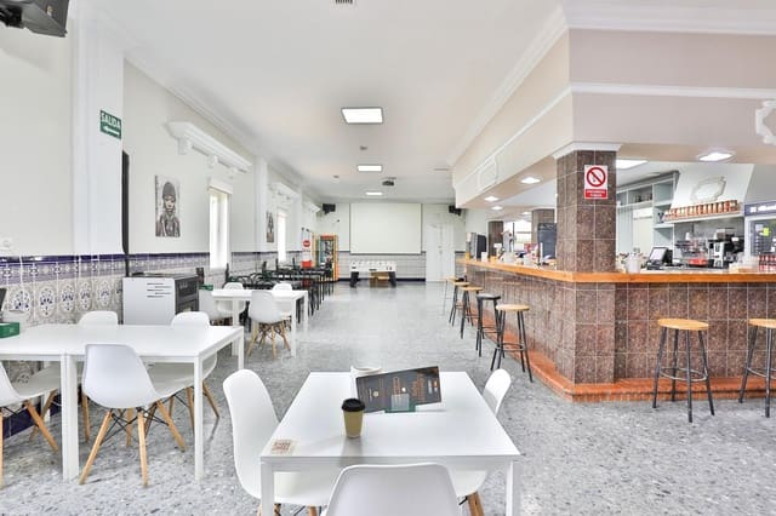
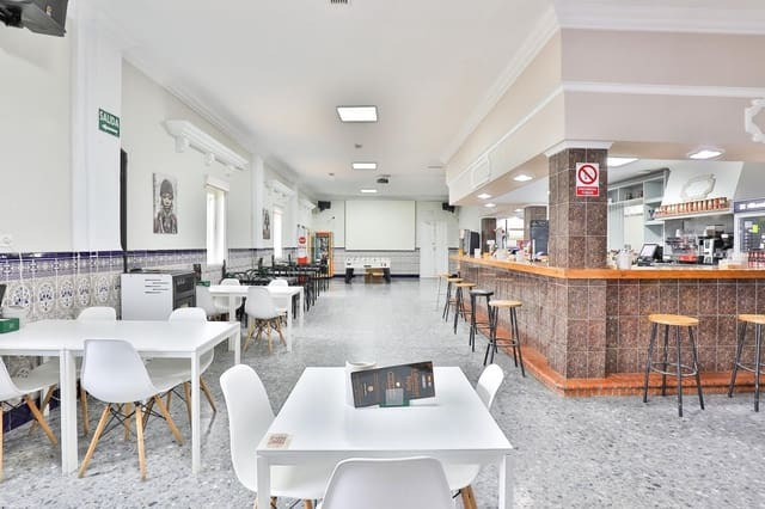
- coffee cup [340,397,367,438]
